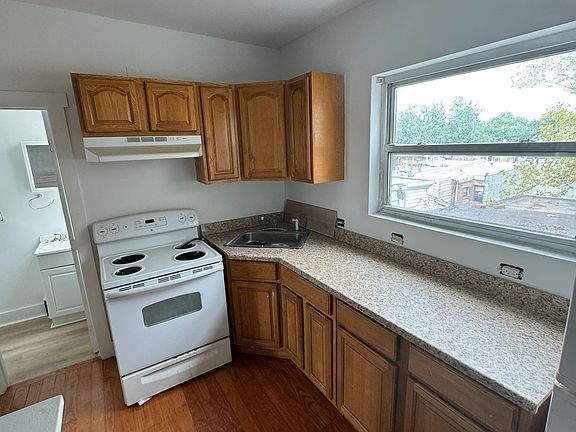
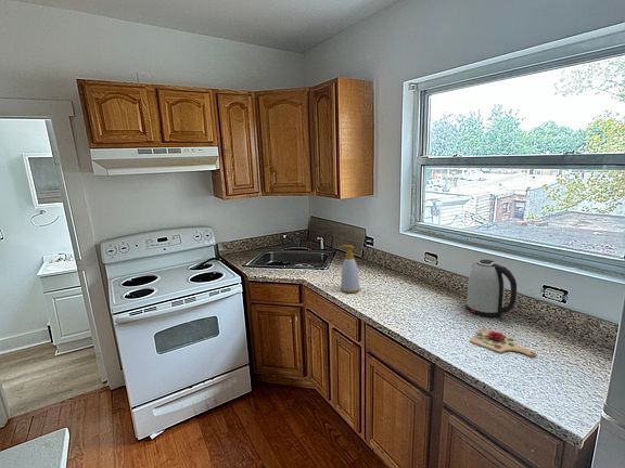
+ cutting board [469,326,537,358]
+ soap bottle [337,244,361,294]
+ kettle [465,259,518,317]
